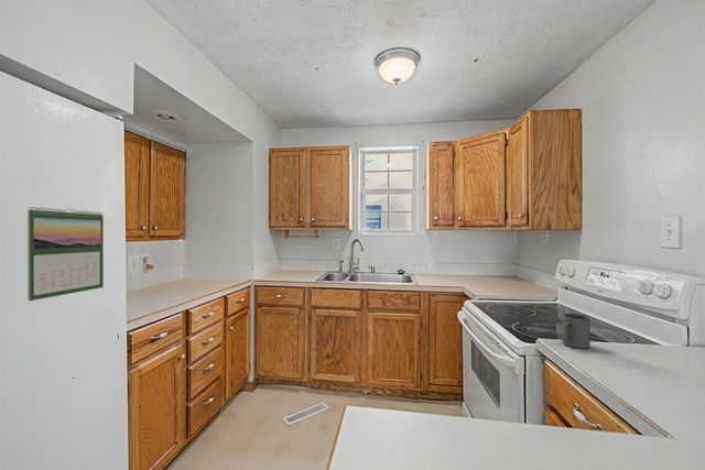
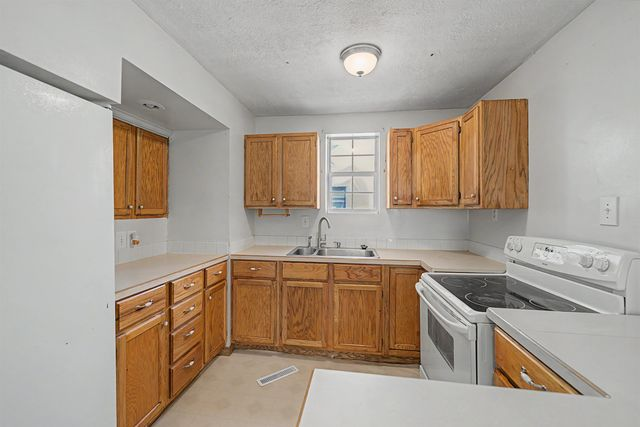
- calendar [26,206,105,302]
- mug [561,313,592,350]
